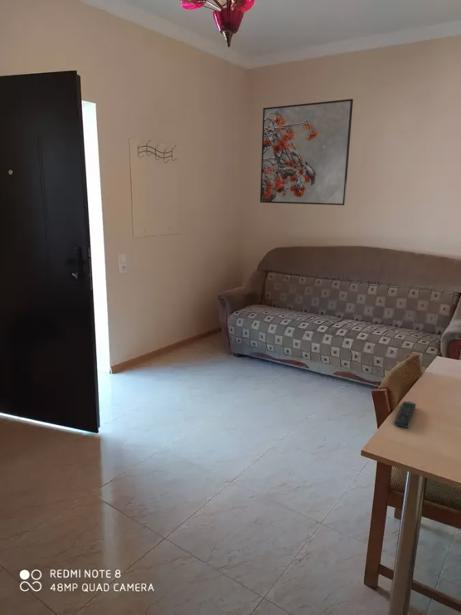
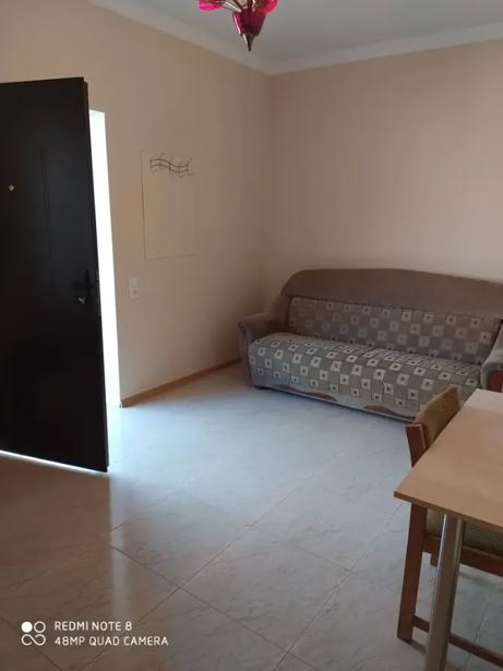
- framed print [259,98,354,206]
- remote control [393,400,417,429]
